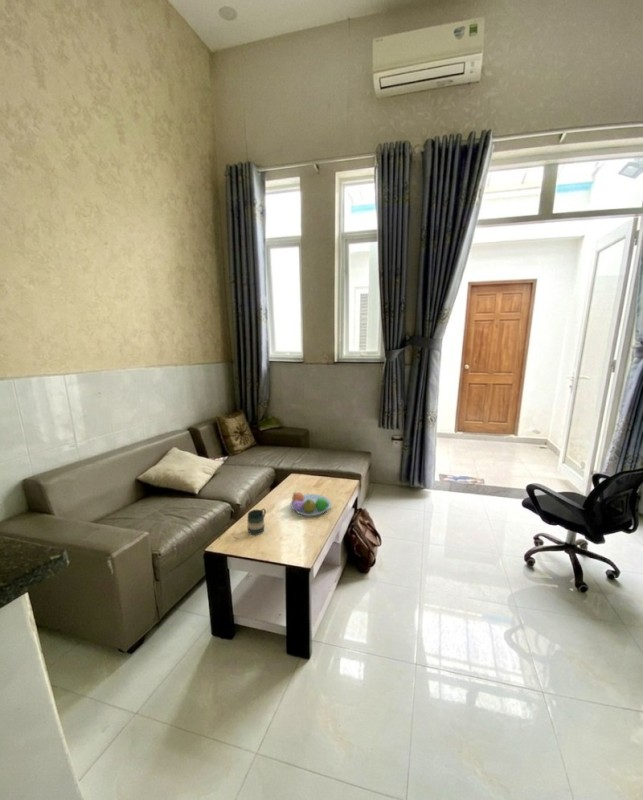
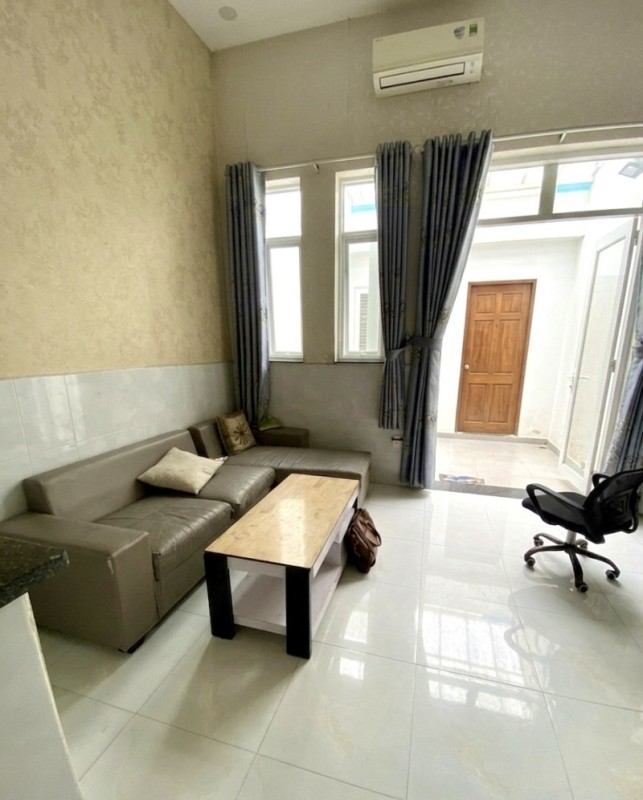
- fruit bowl [289,491,332,517]
- mug [246,508,267,536]
